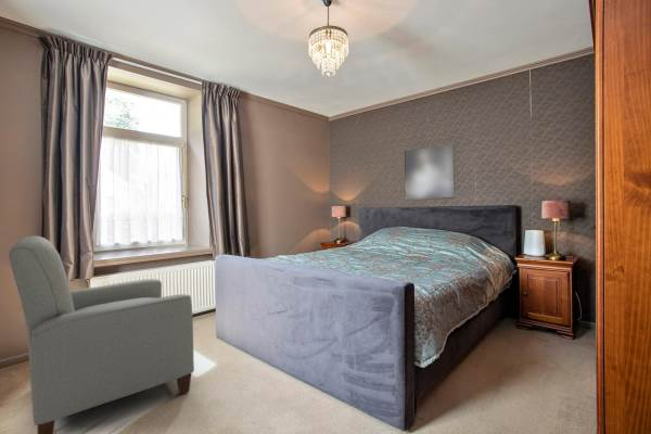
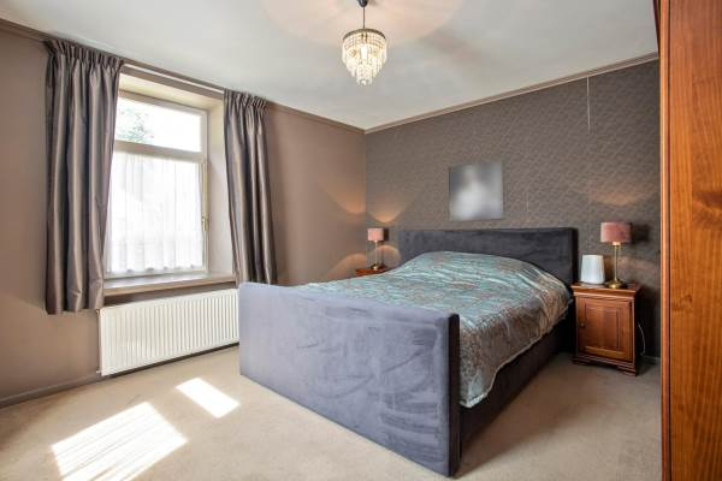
- chair [8,234,195,434]
